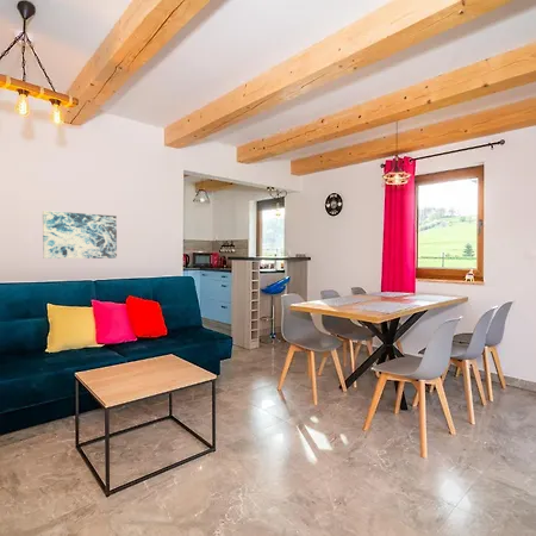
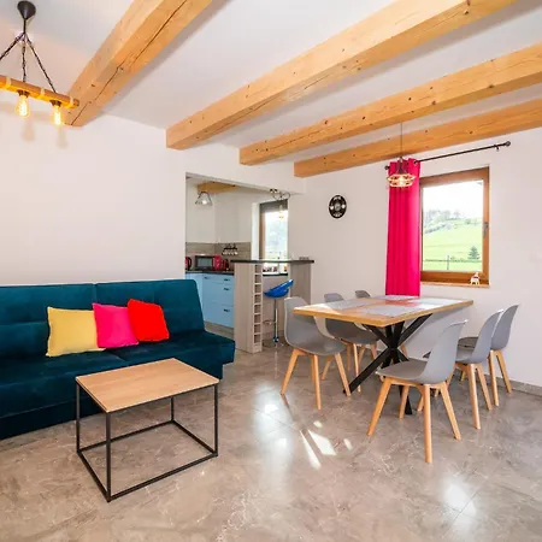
- wall art [42,210,118,260]
